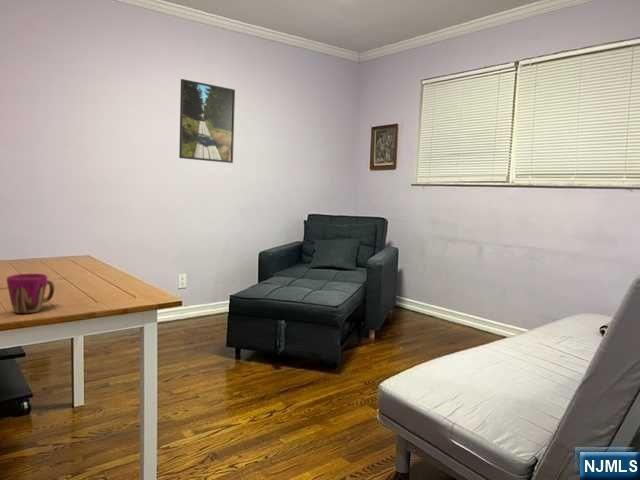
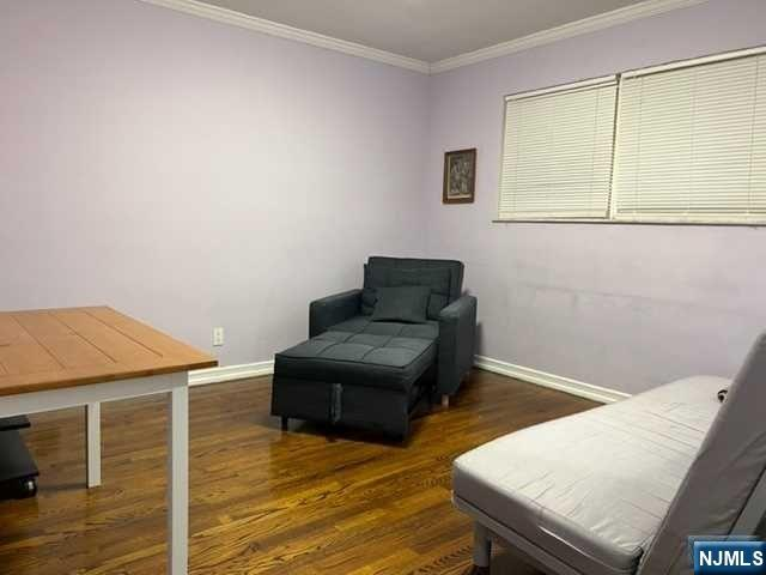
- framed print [178,78,236,164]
- cup [6,273,55,314]
